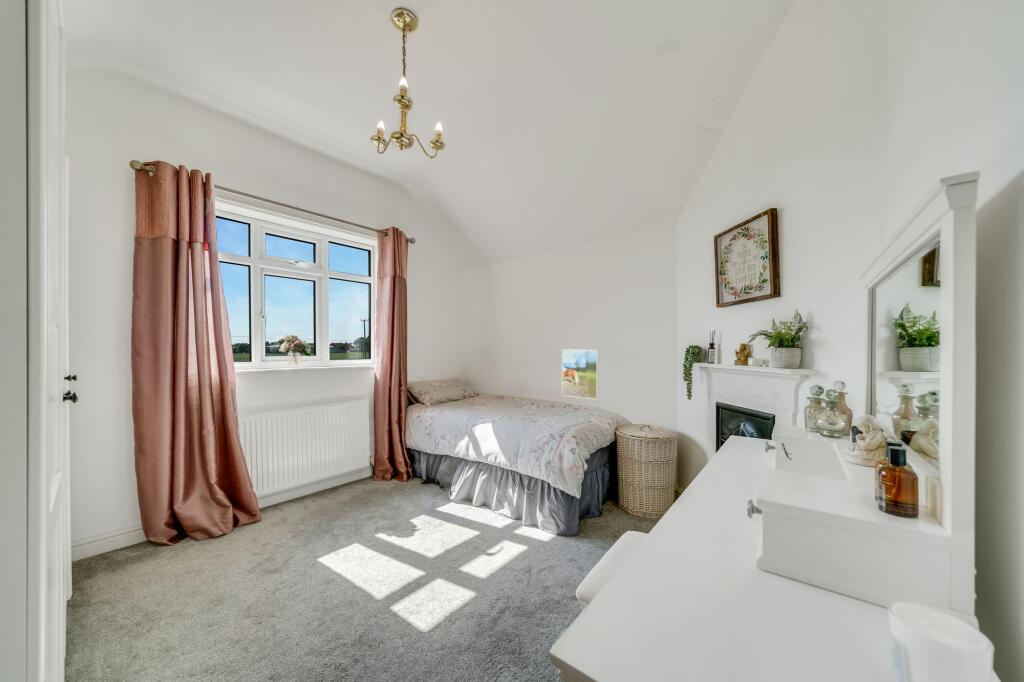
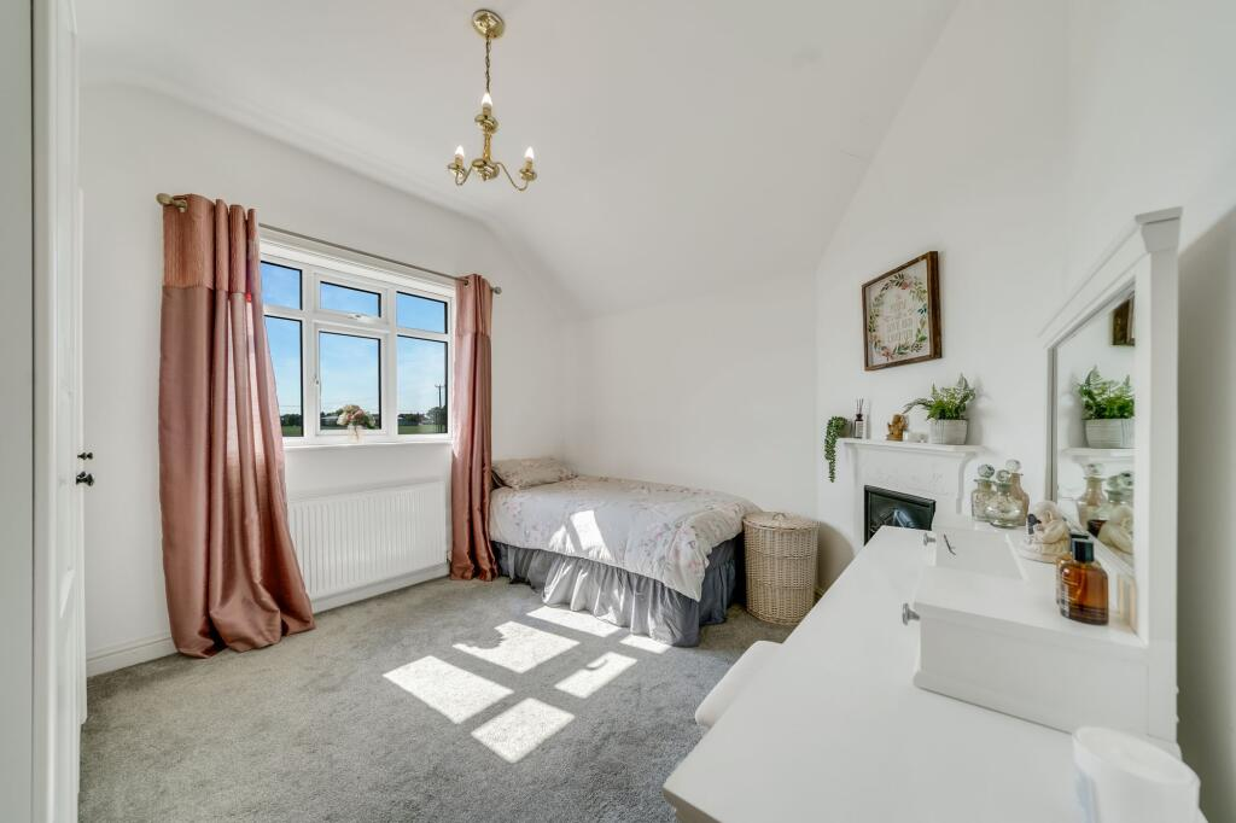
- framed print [561,348,600,400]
